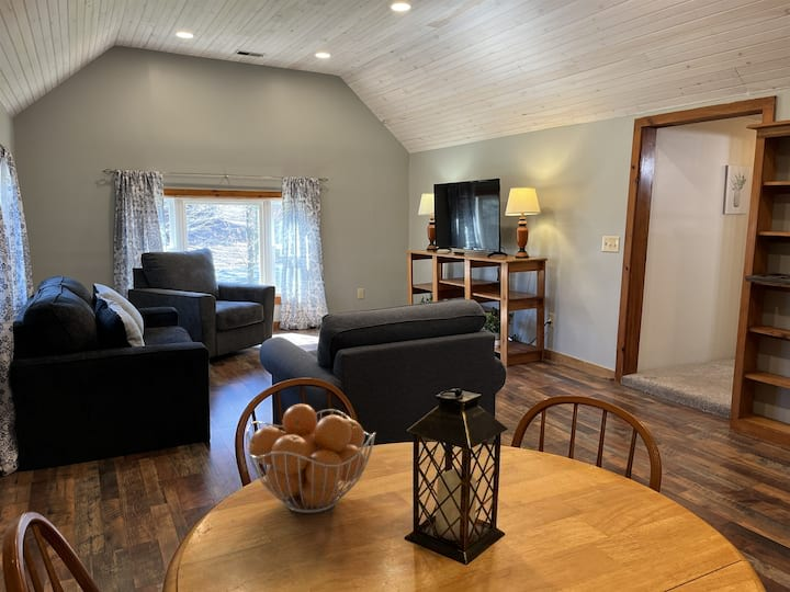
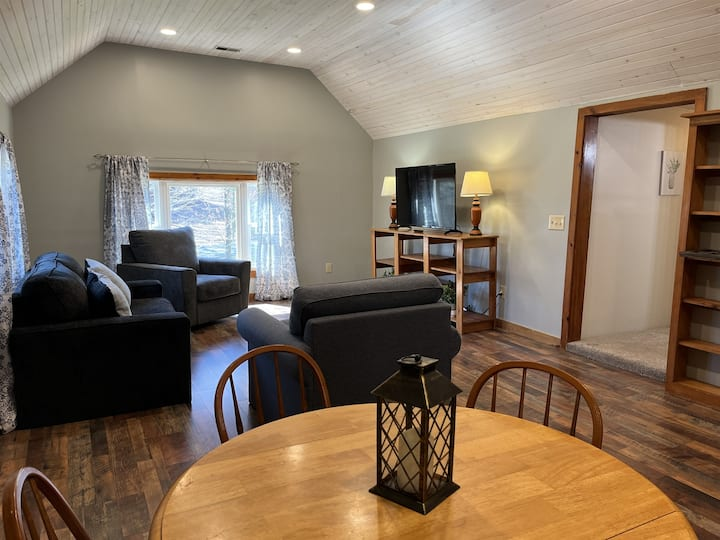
- fruit basket [245,402,376,514]
